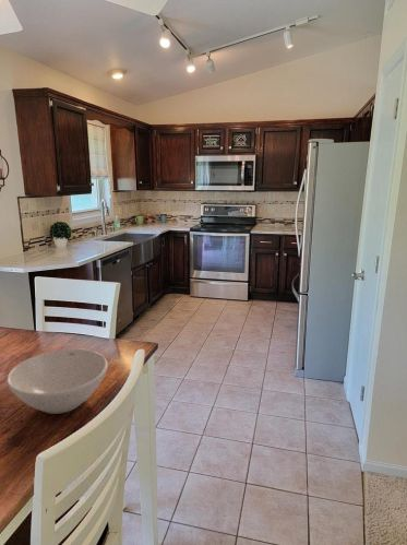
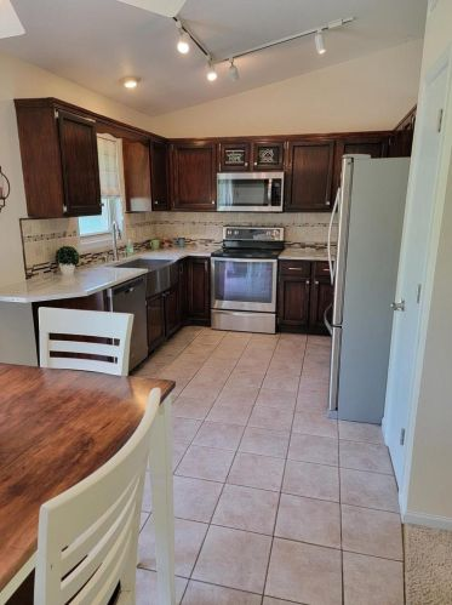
- bowl [5,347,109,415]
